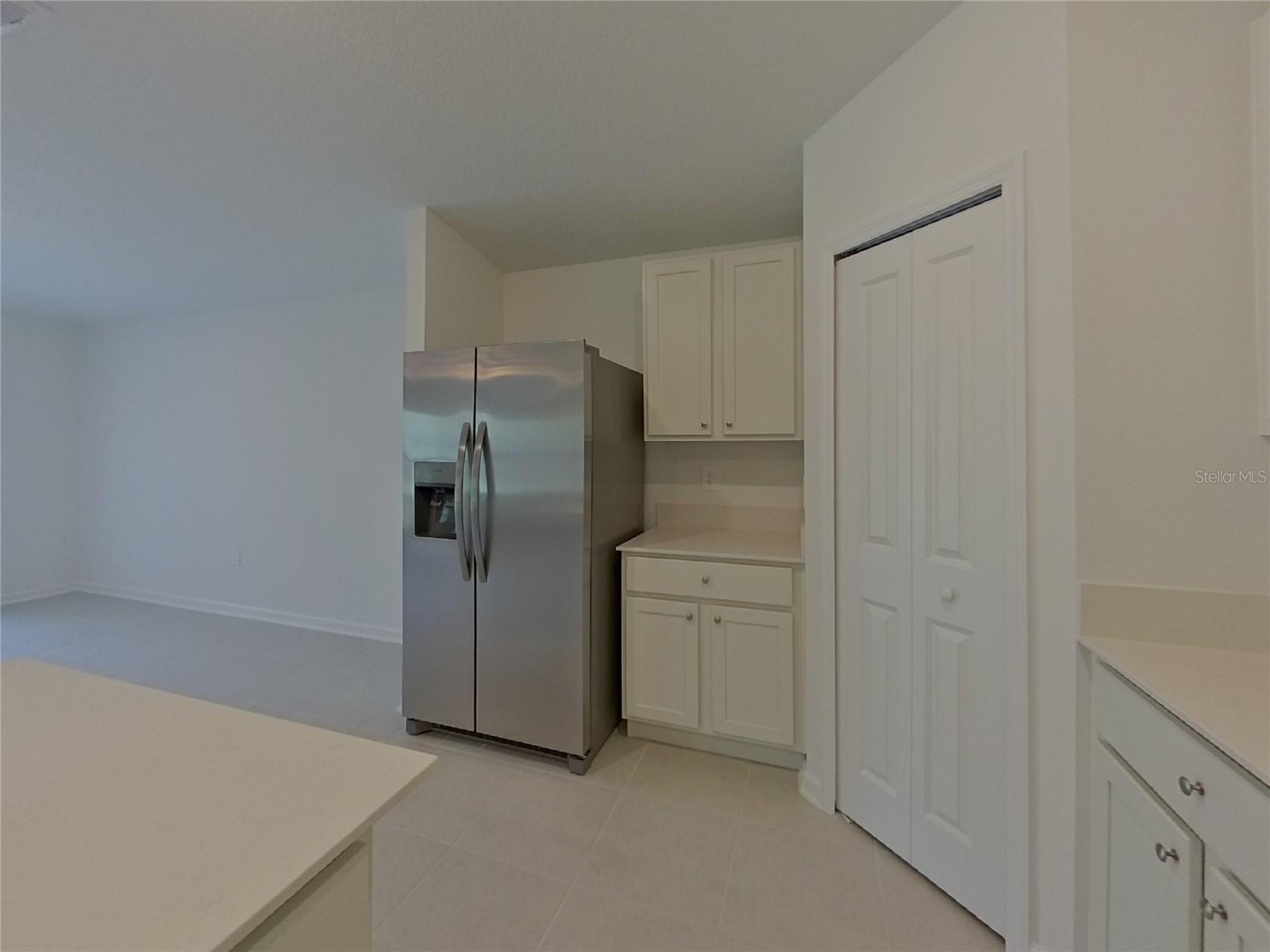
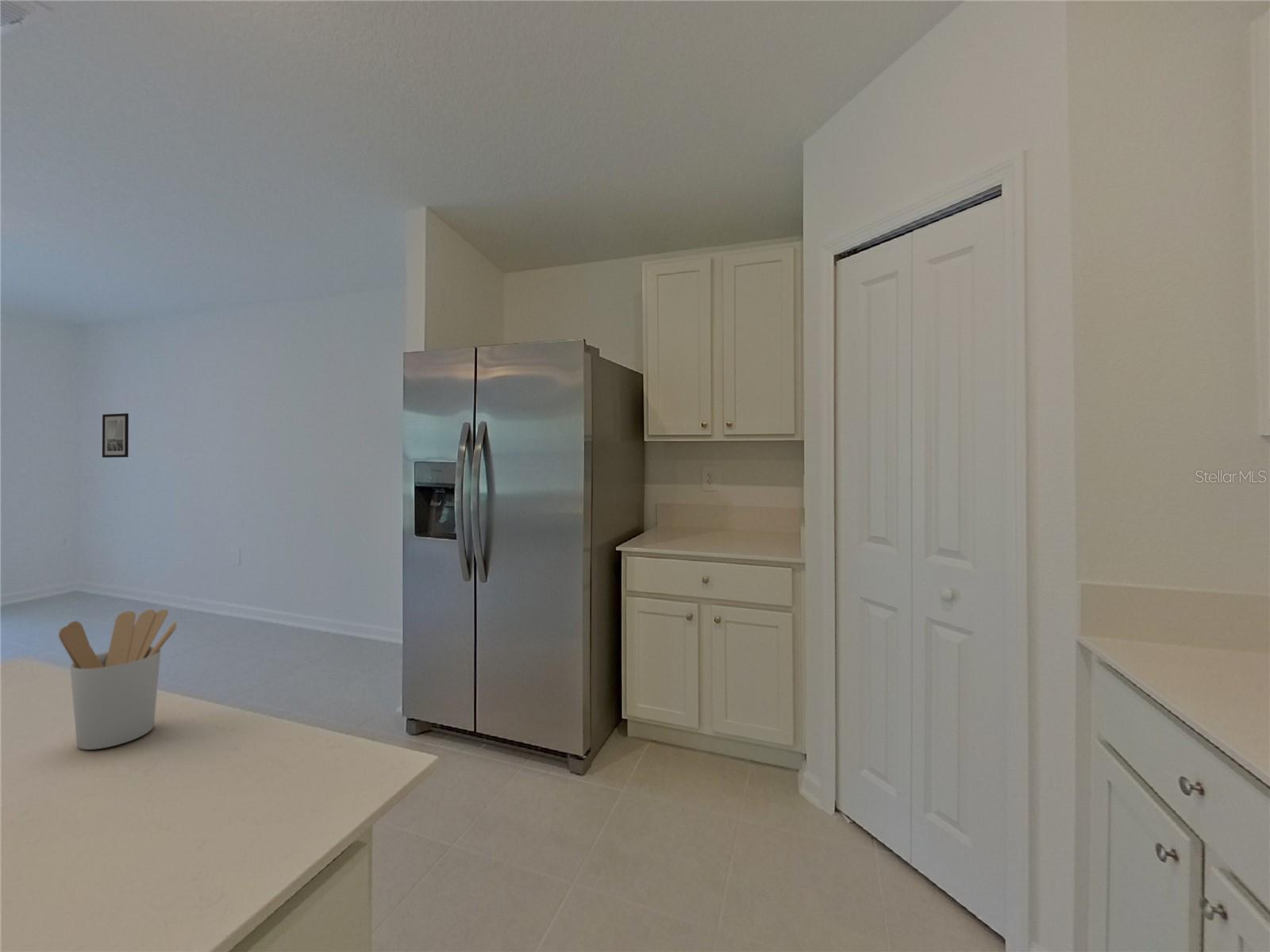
+ wall art [102,413,129,459]
+ utensil holder [58,608,178,750]
